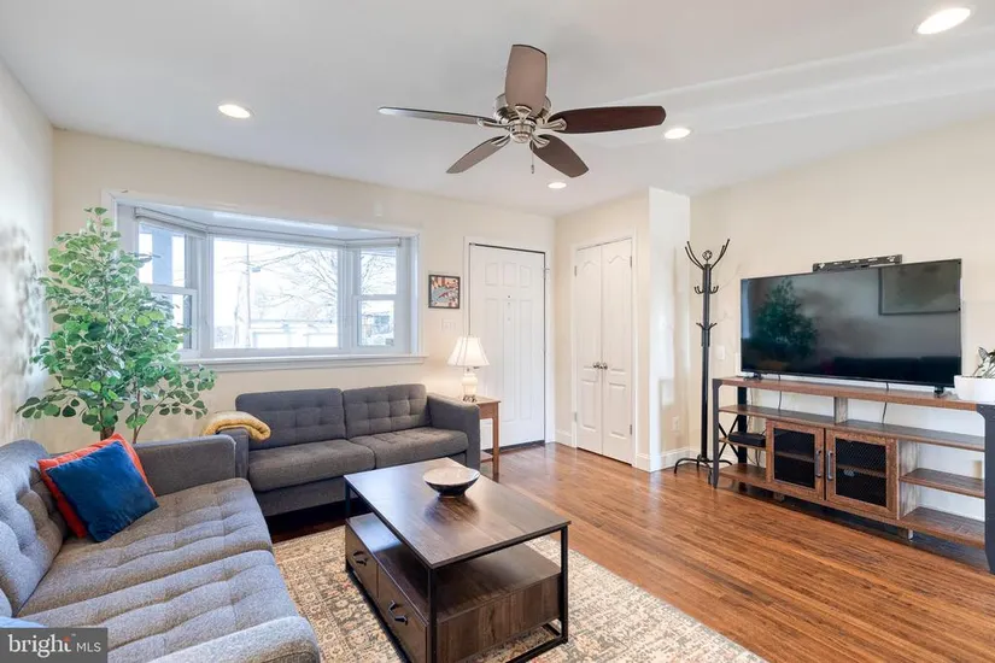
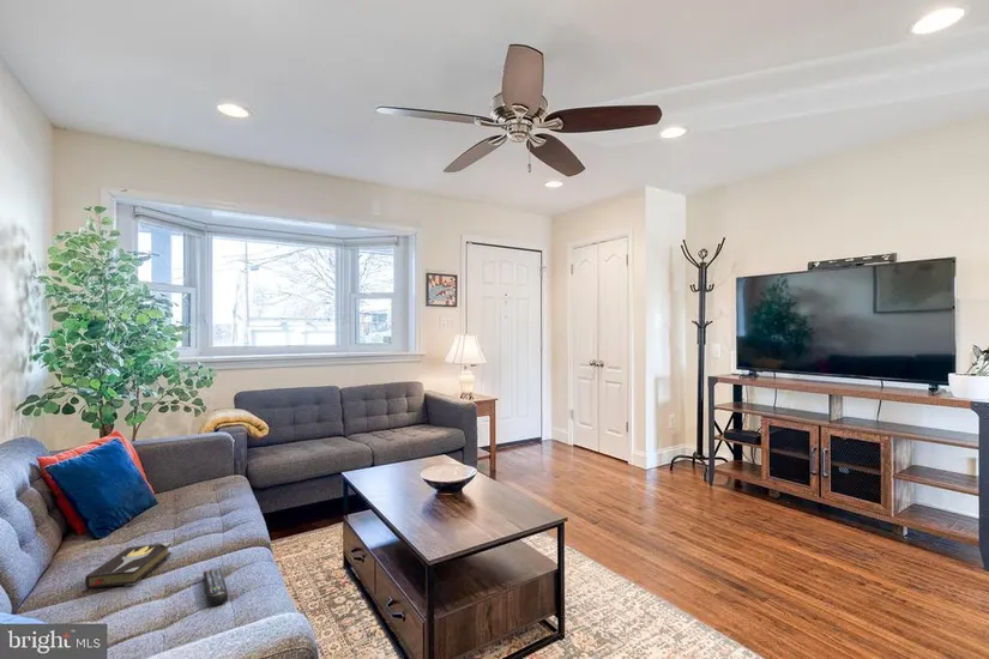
+ hardback book [84,542,173,590]
+ remote control [203,567,230,607]
